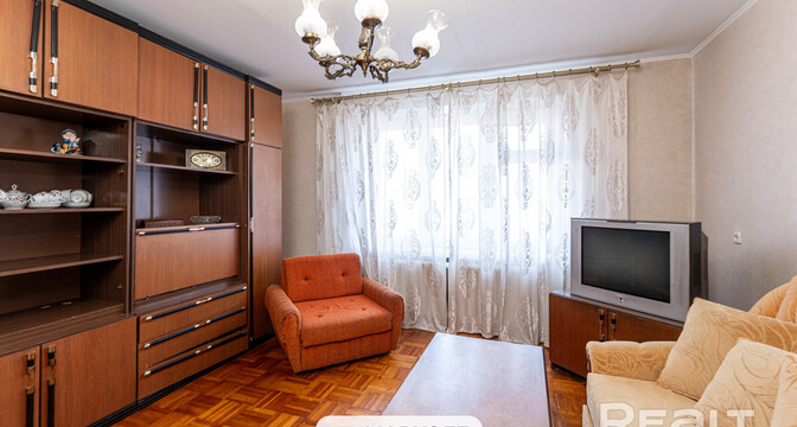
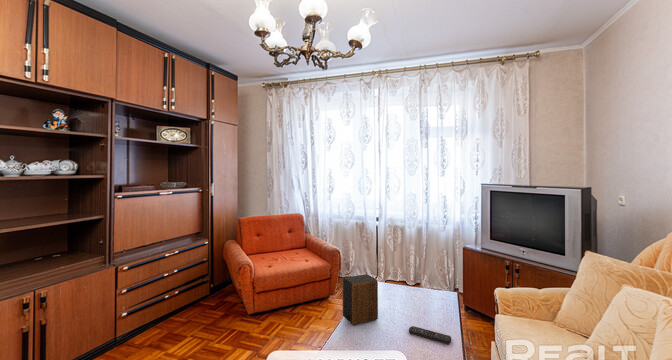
+ speaker [341,273,379,326]
+ remote control [408,325,452,345]
